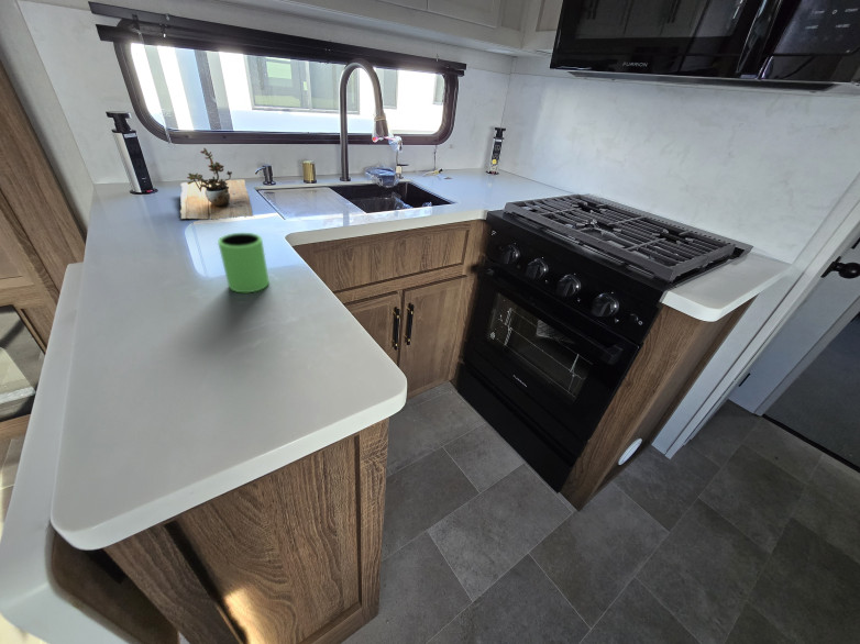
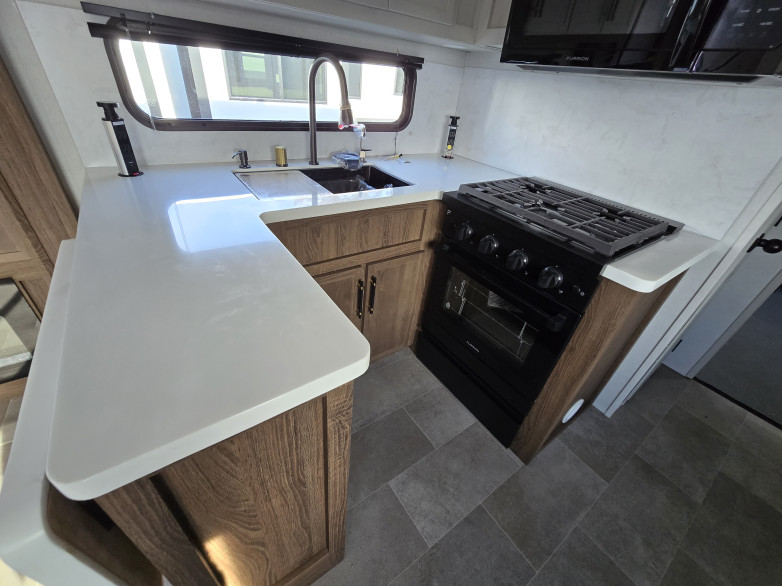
- mug [217,232,271,293]
- succulent plant [179,147,255,221]
